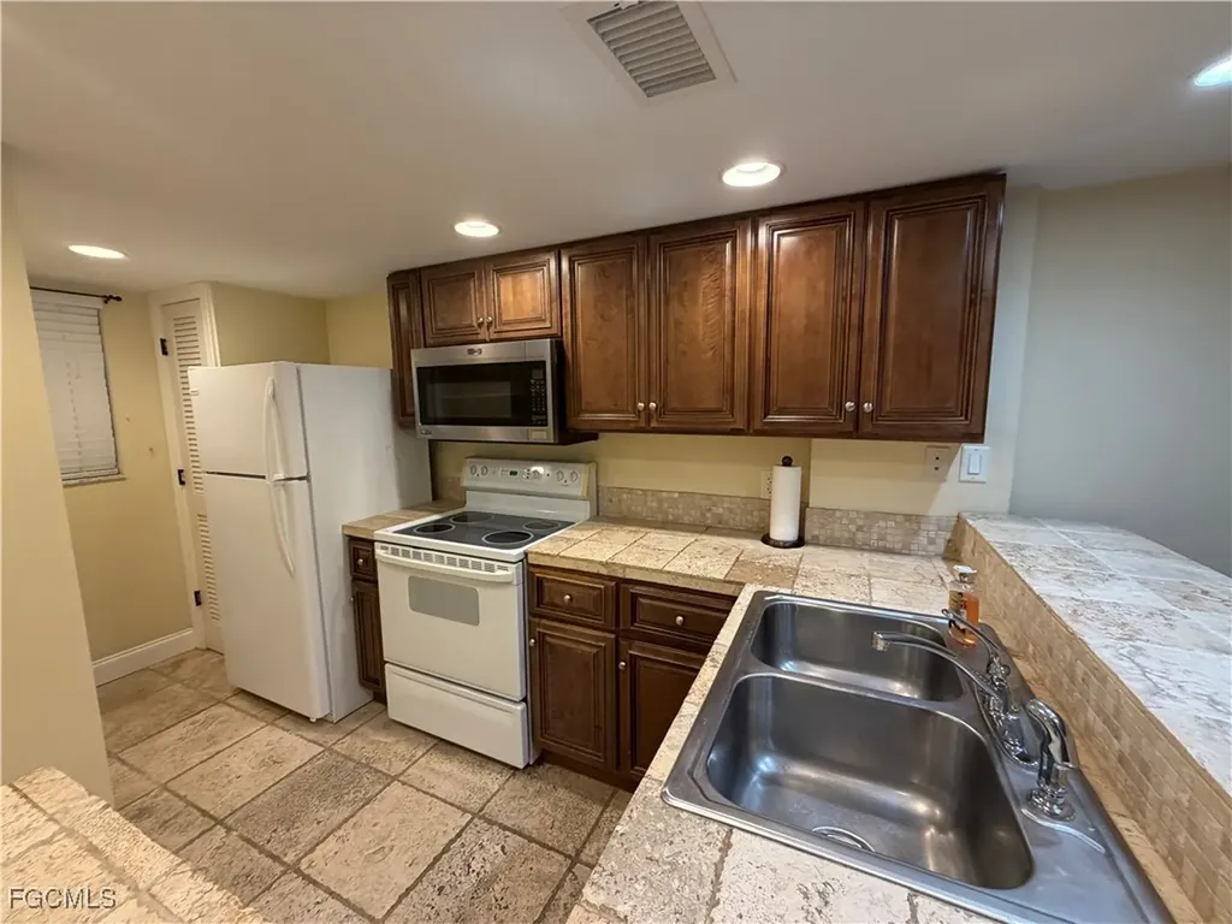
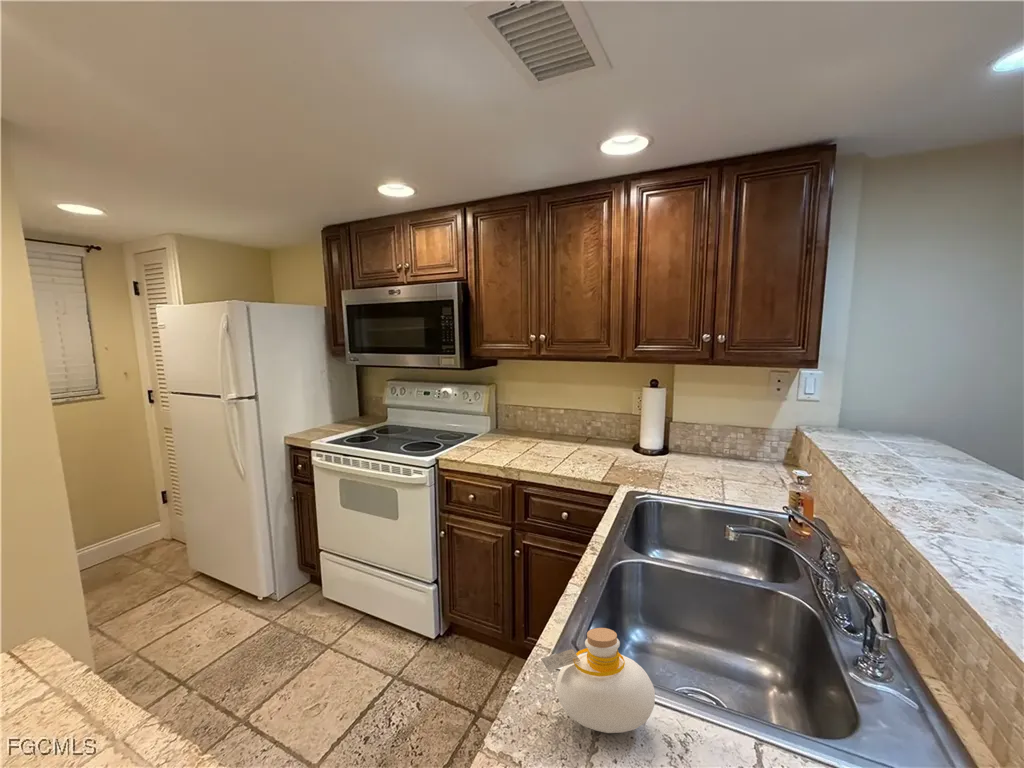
+ bottle [540,627,656,734]
